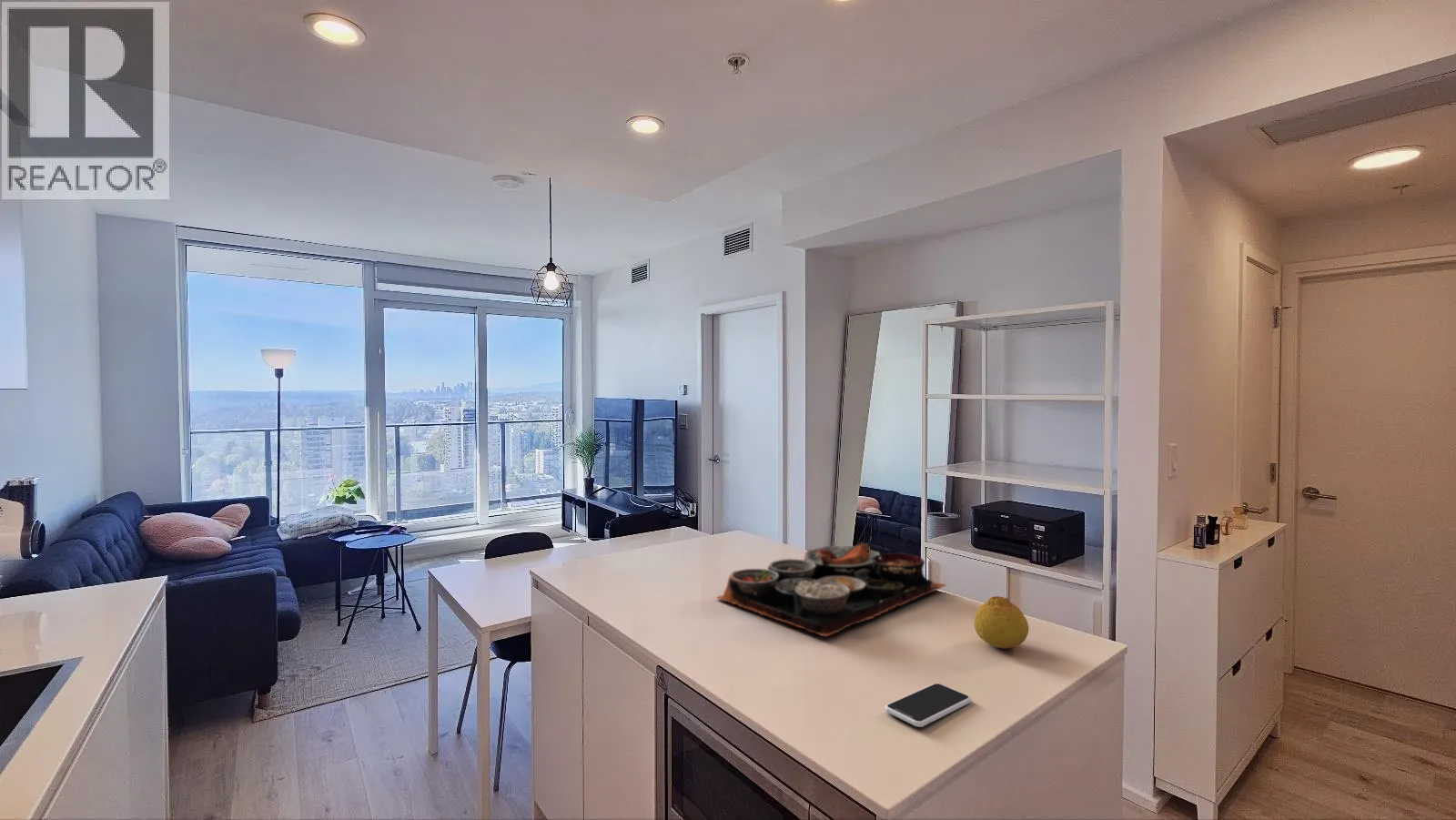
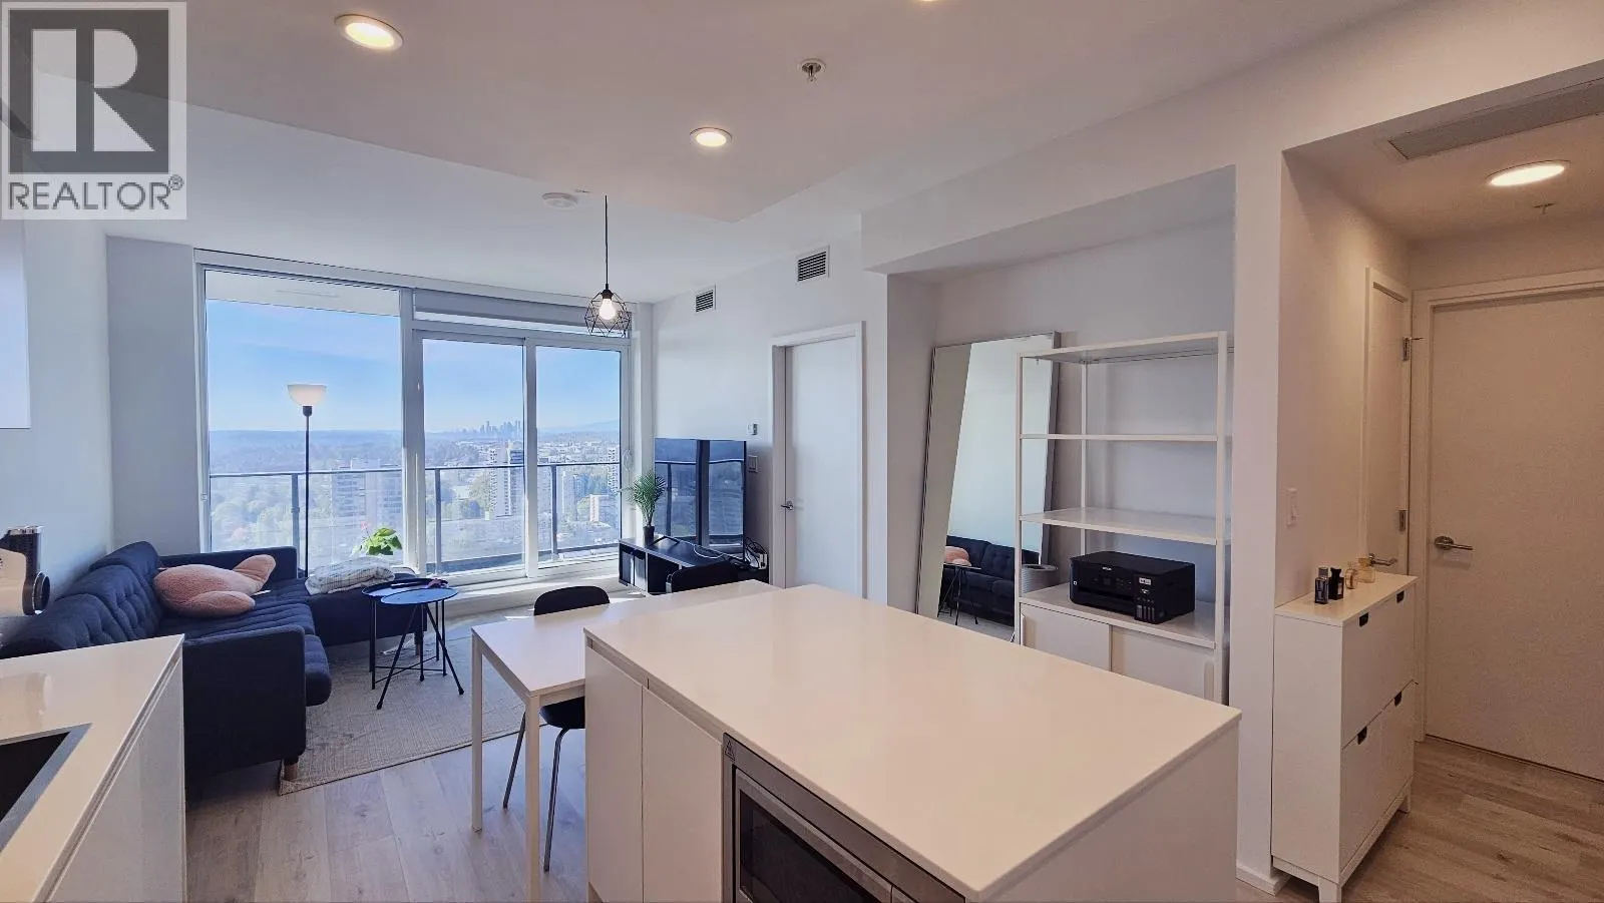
- smartphone [885,683,972,728]
- fruit [974,595,1029,650]
- food tray [716,542,948,637]
